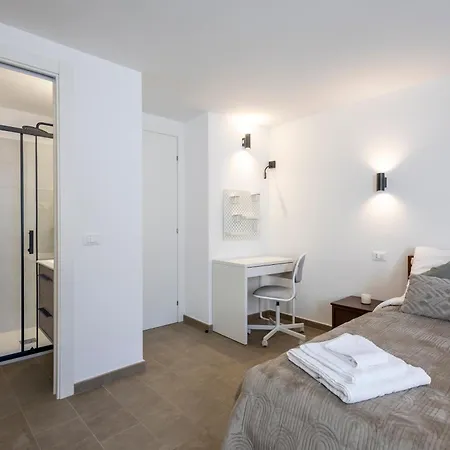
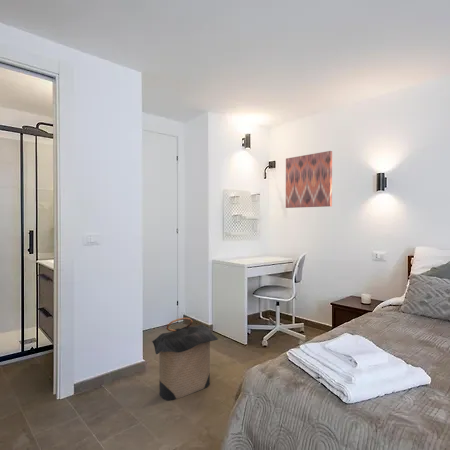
+ laundry hamper [151,317,219,402]
+ wall art [285,150,333,209]
